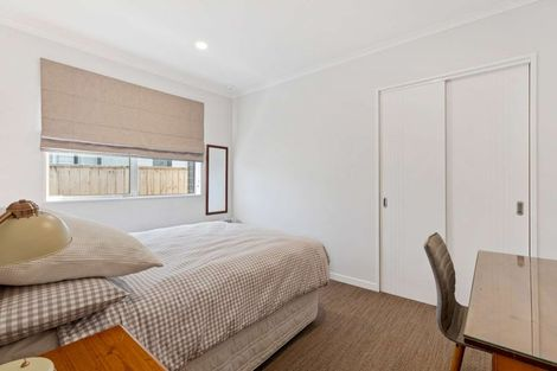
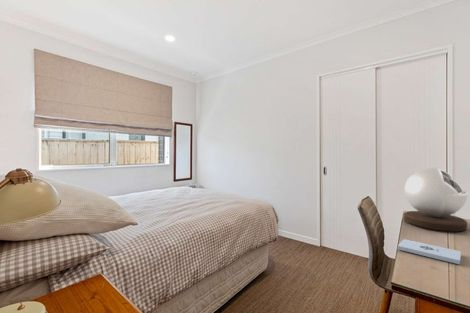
+ desk lamp [403,167,469,232]
+ notepad [397,238,462,265]
